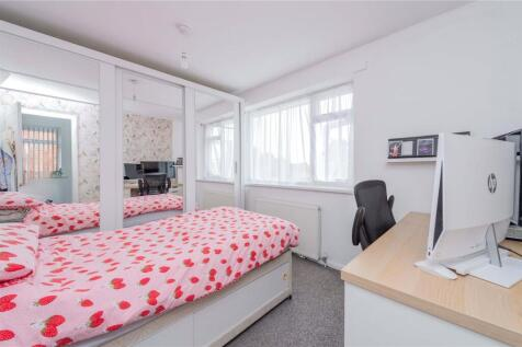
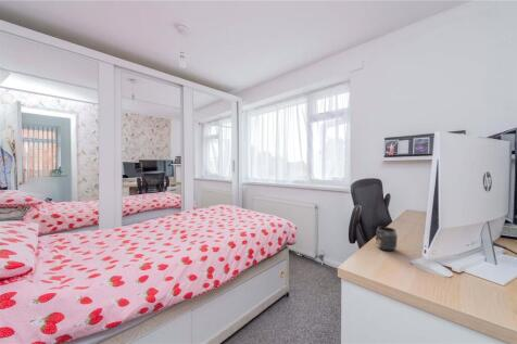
+ mug [375,225,399,253]
